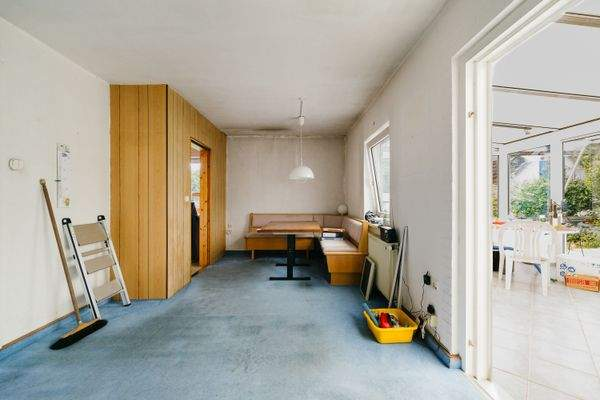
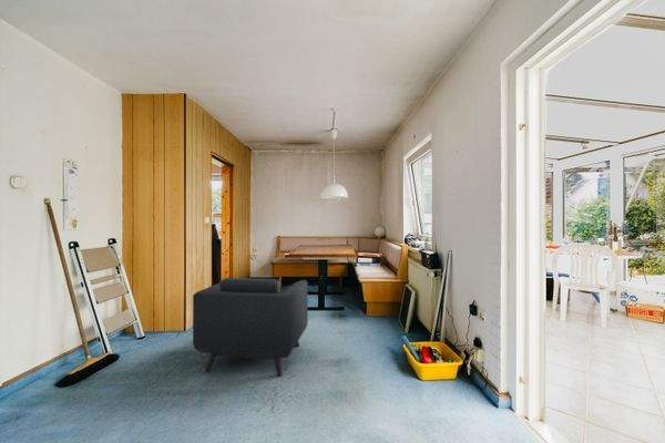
+ armchair [192,277,308,378]
